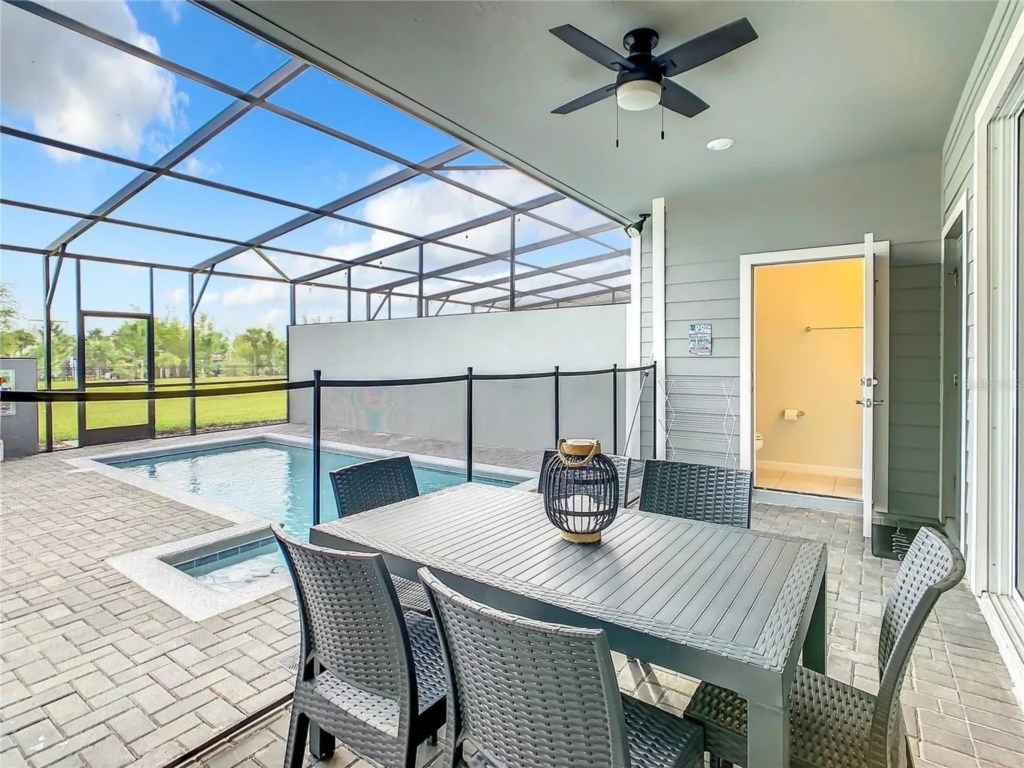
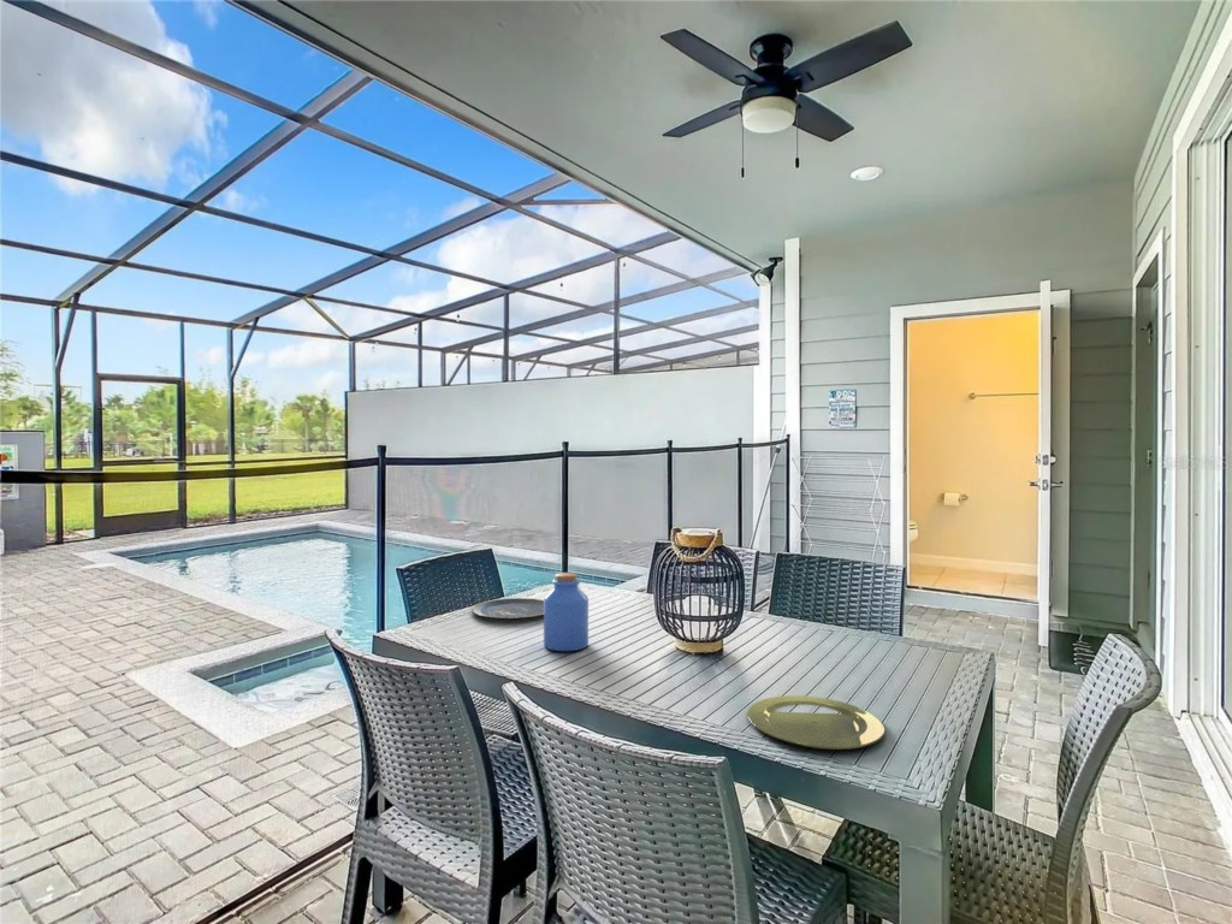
+ plate [470,597,544,621]
+ plate [746,694,886,751]
+ jar [543,571,590,652]
